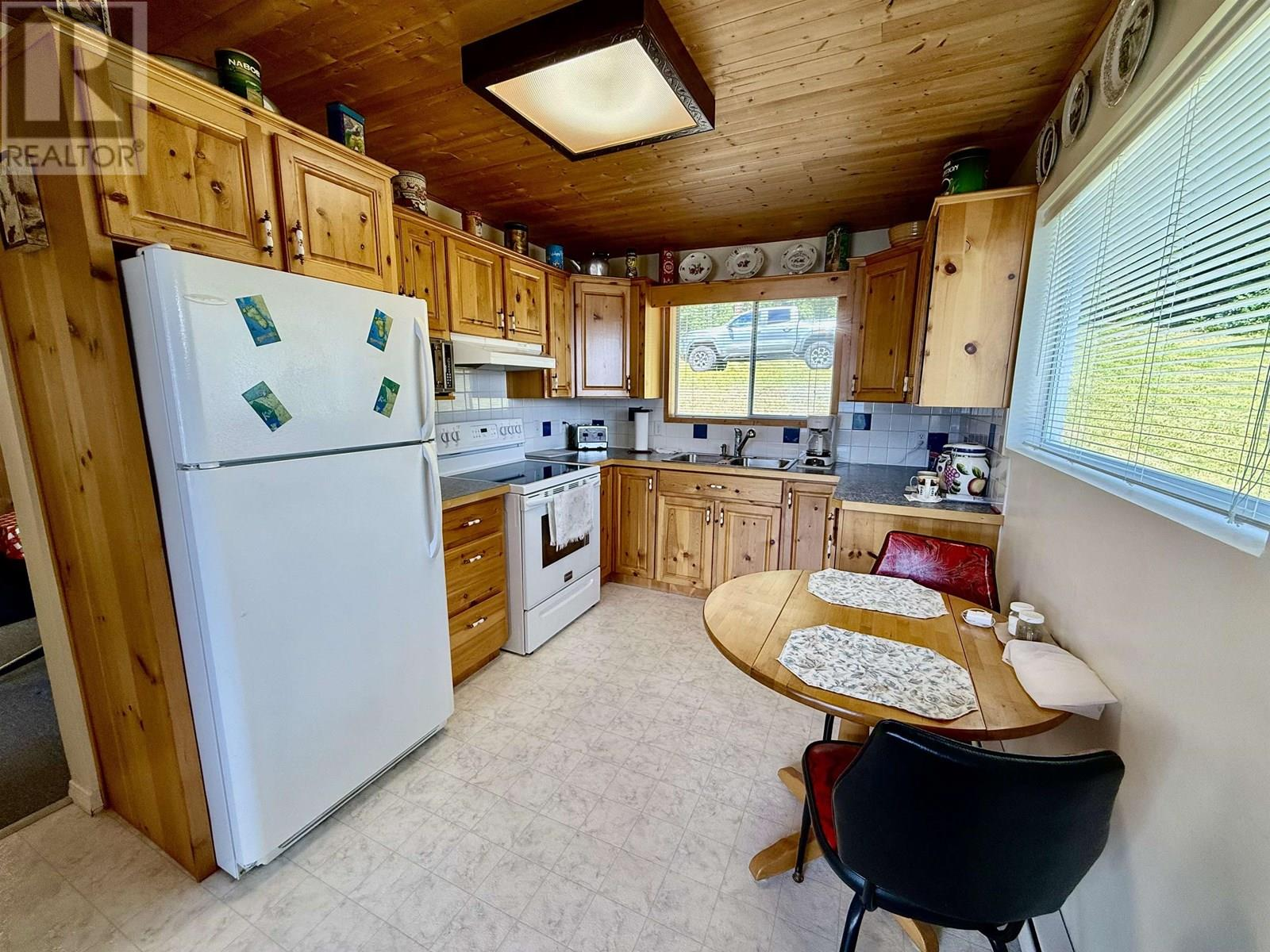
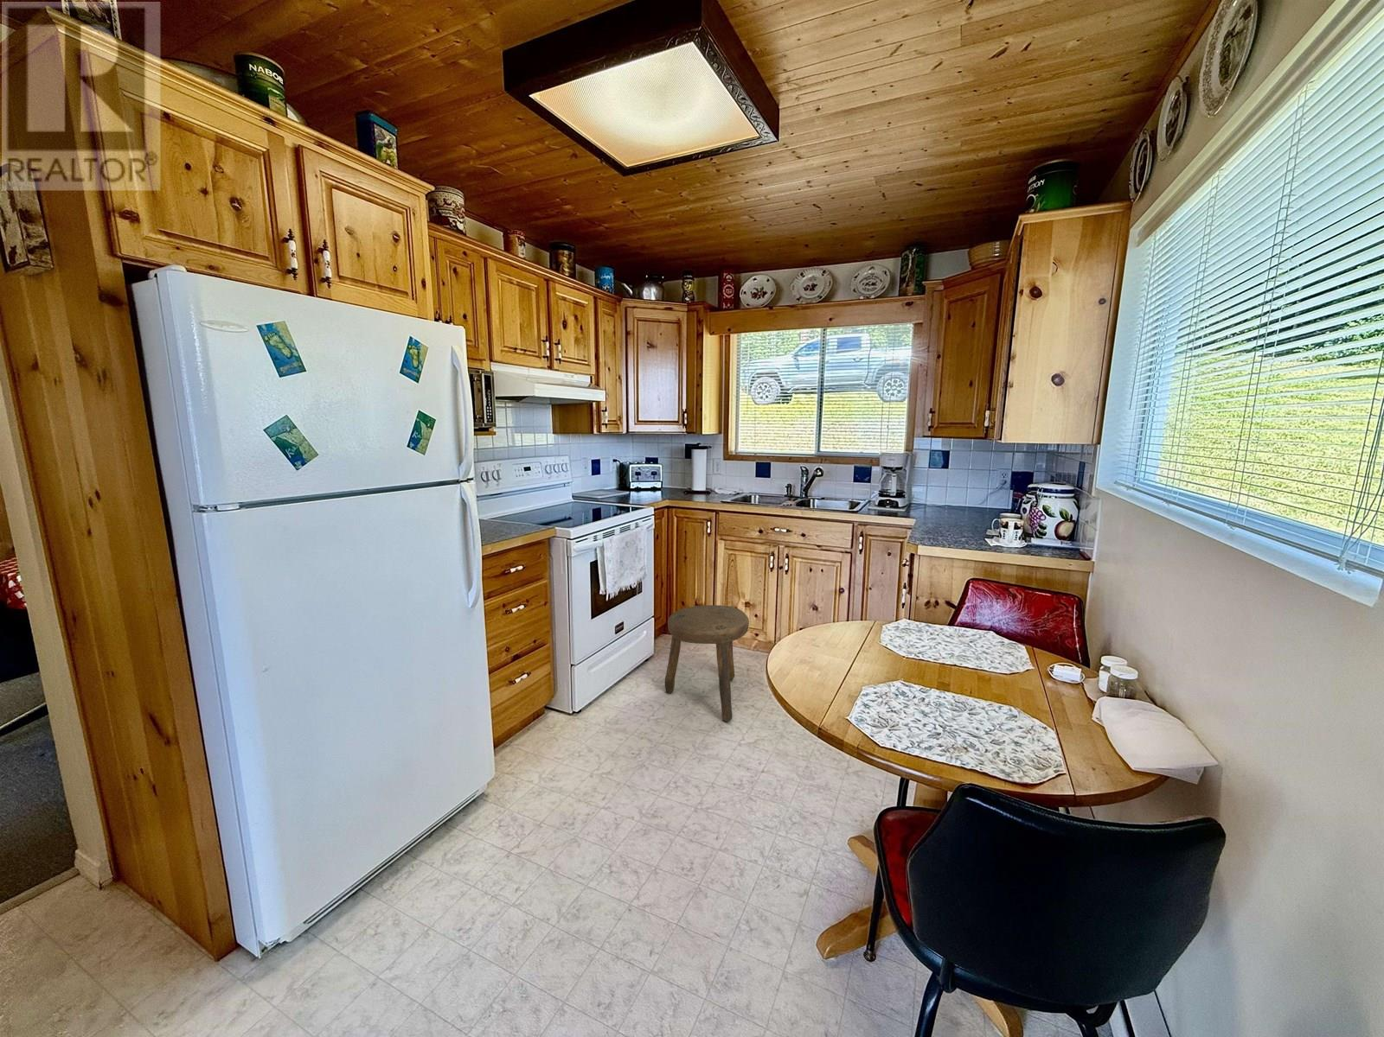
+ stool [665,605,750,722]
